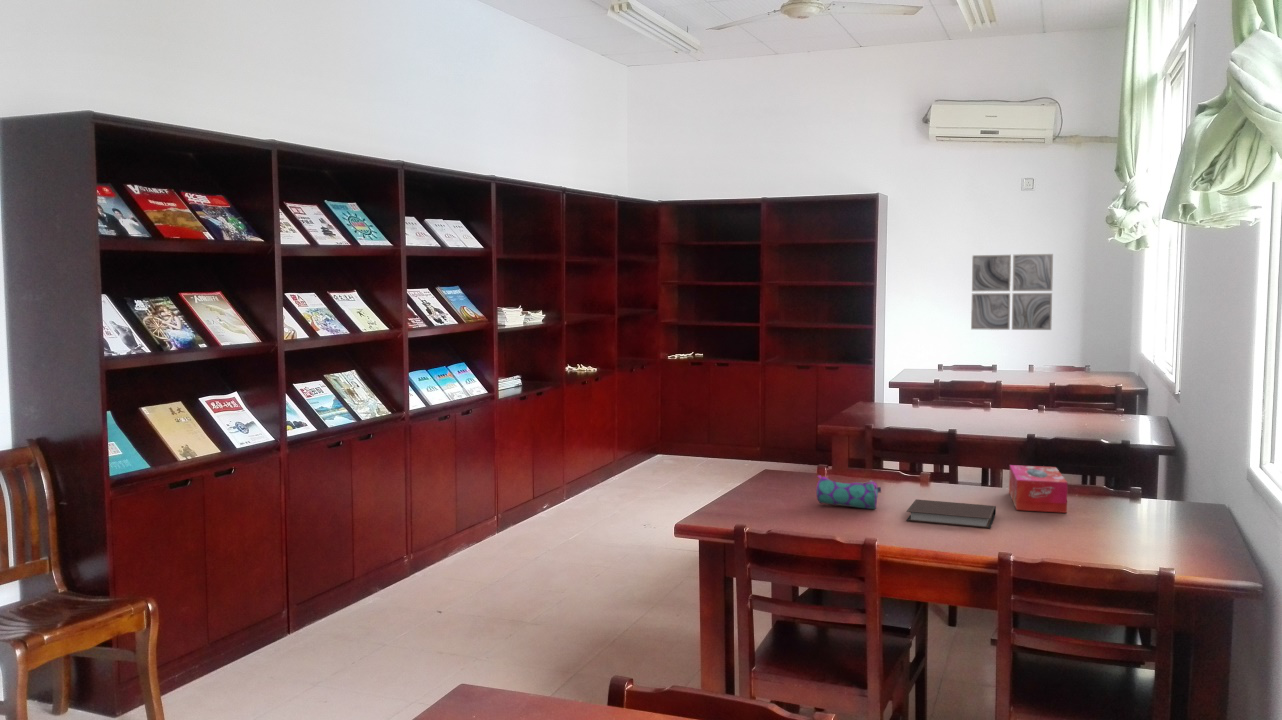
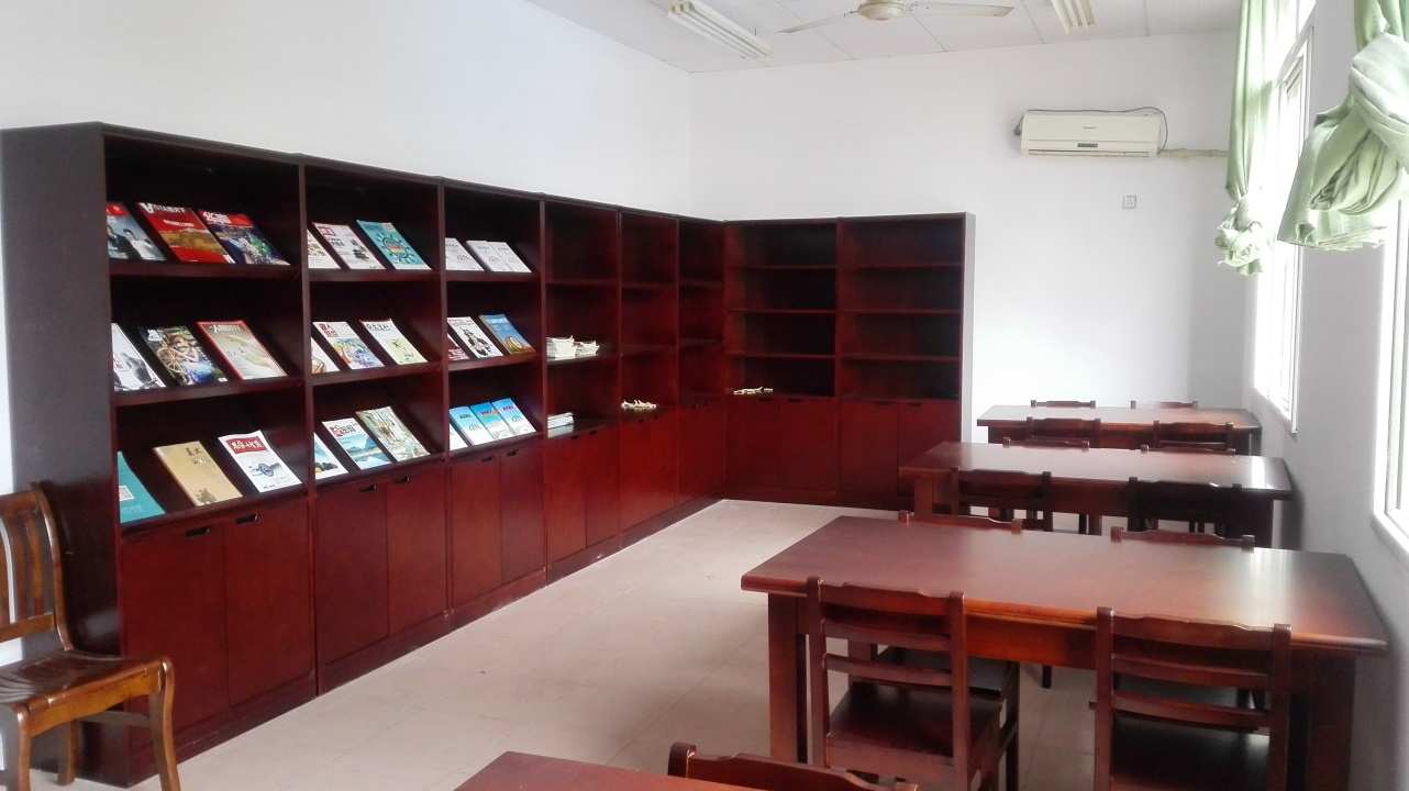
- pencil case [815,474,882,510]
- tissue box [1008,464,1069,514]
- notebook [905,498,997,529]
- wall art [970,253,1054,331]
